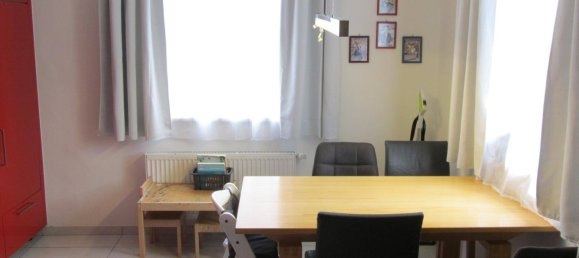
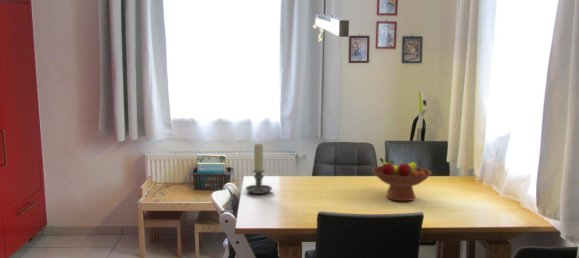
+ candle holder [245,142,273,195]
+ fruit bowl [371,157,433,202]
